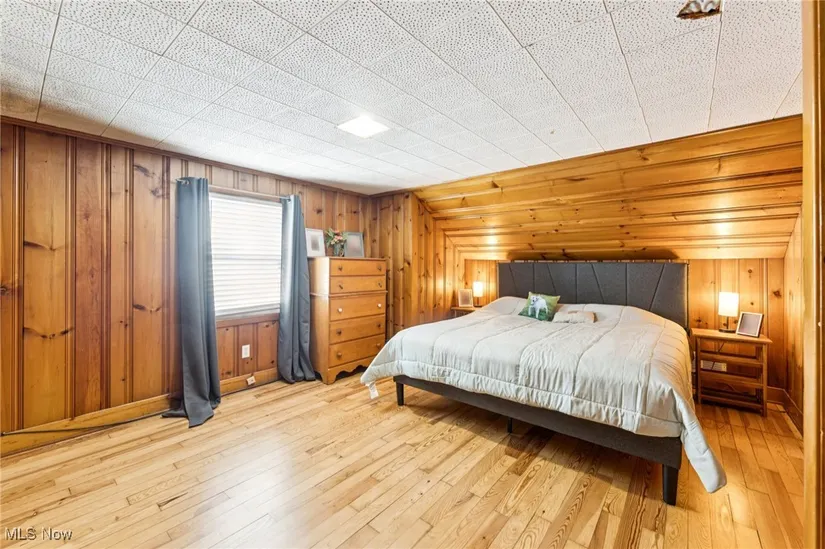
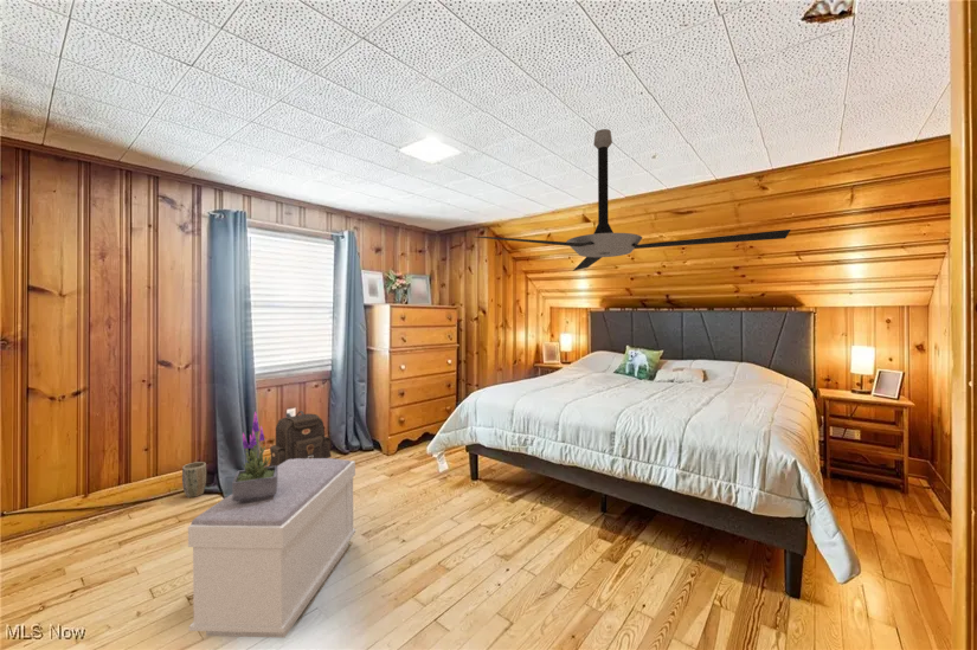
+ backpack [269,410,333,466]
+ ceiling fan [475,128,792,272]
+ plant pot [181,461,207,498]
+ potted plant [231,412,278,503]
+ bench [187,457,356,639]
